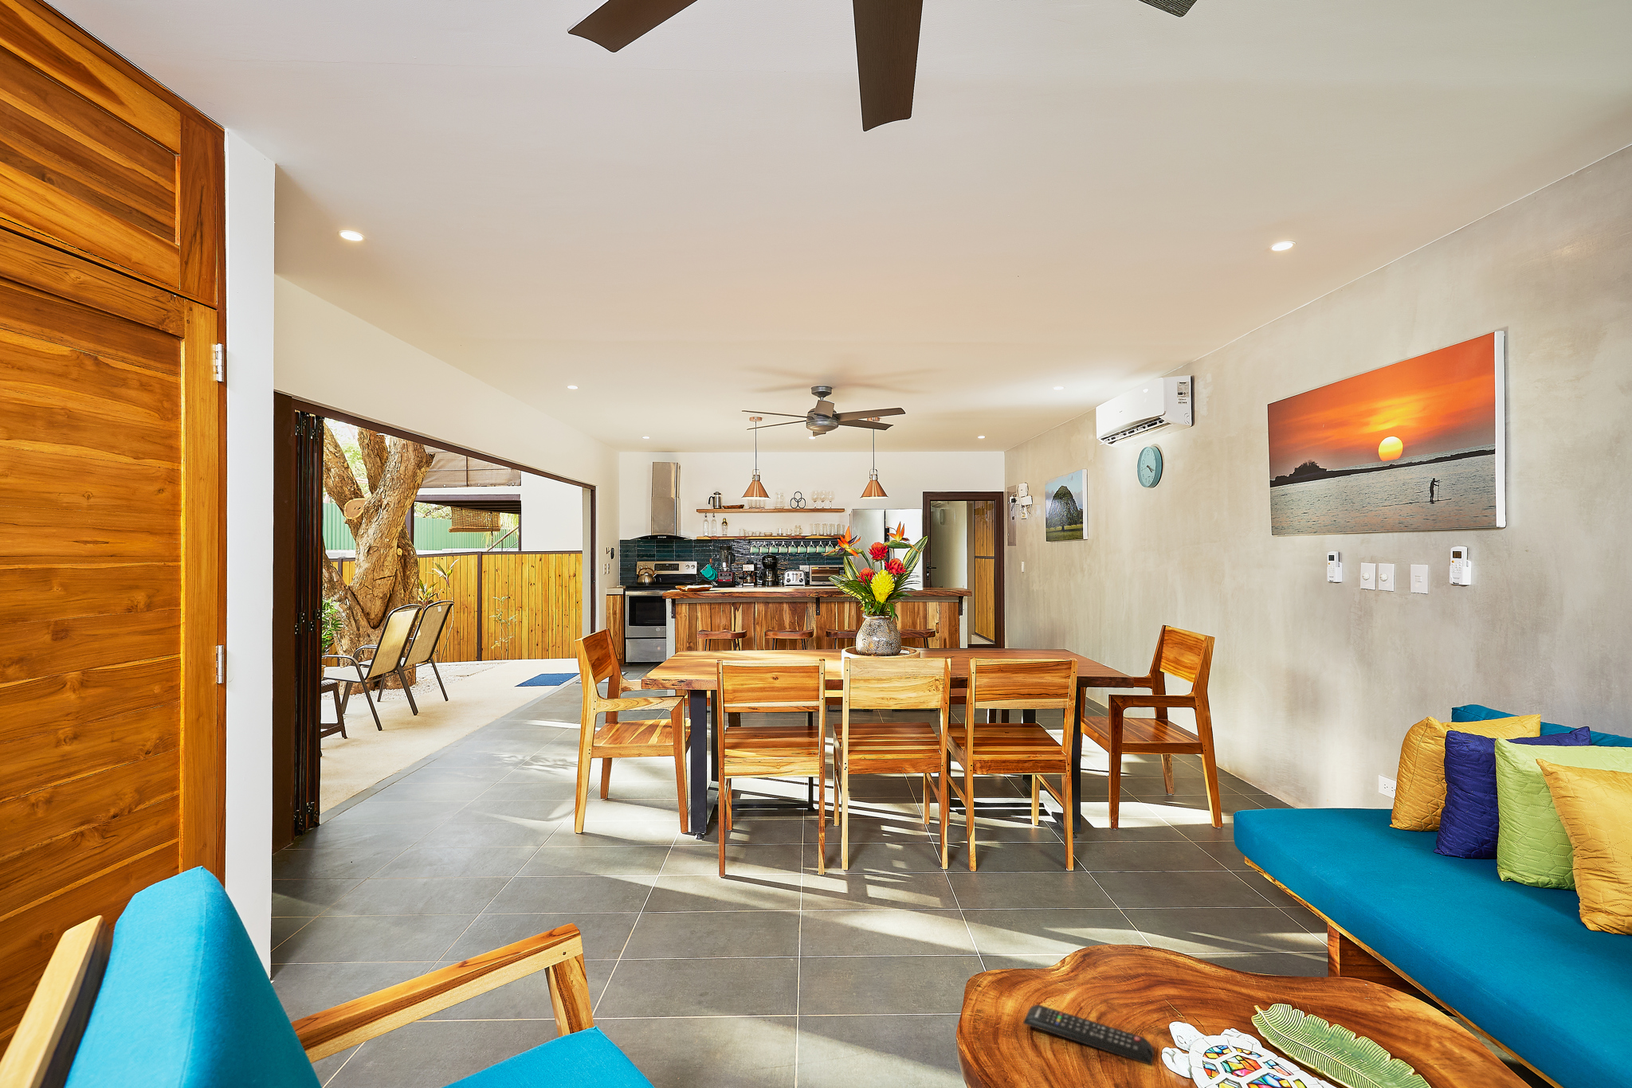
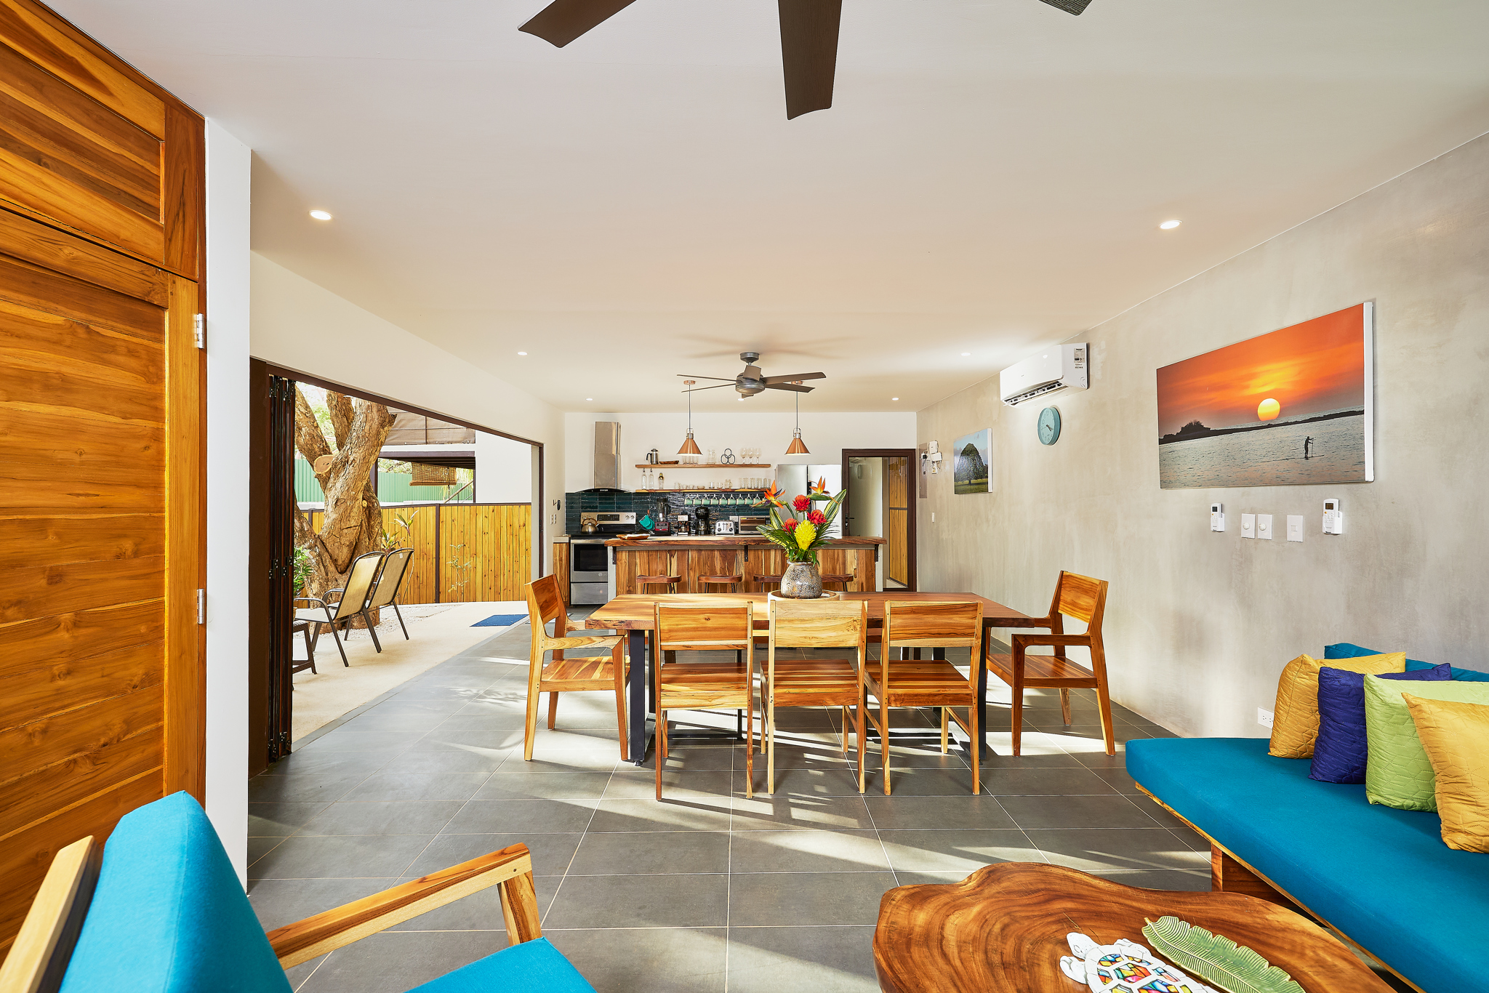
- remote control [1022,1003,1155,1066]
